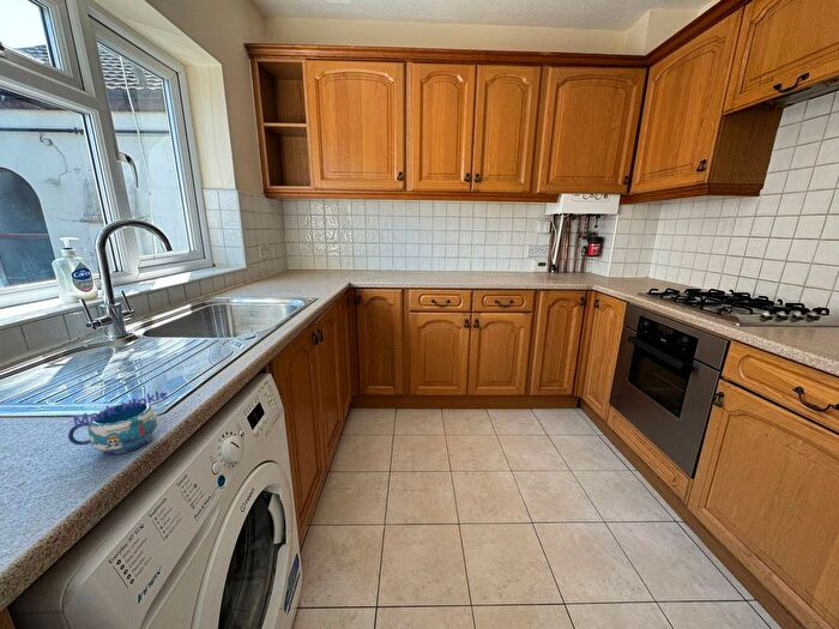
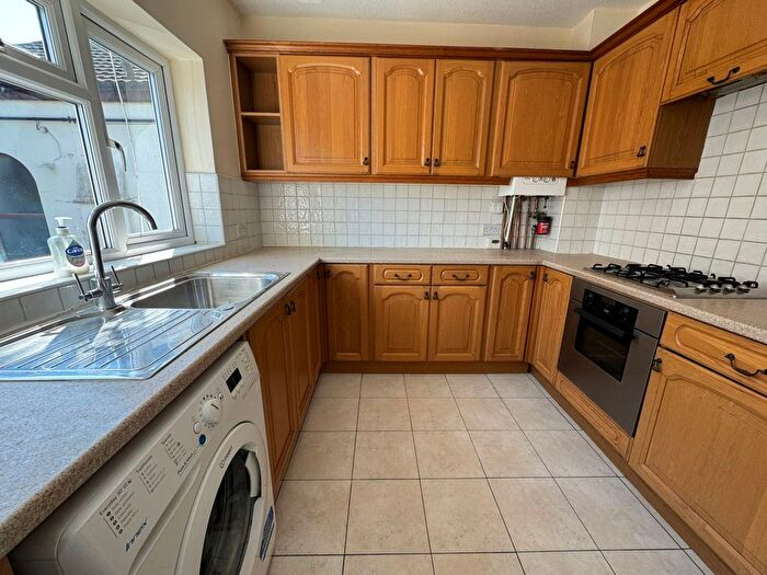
- mug [67,391,169,455]
